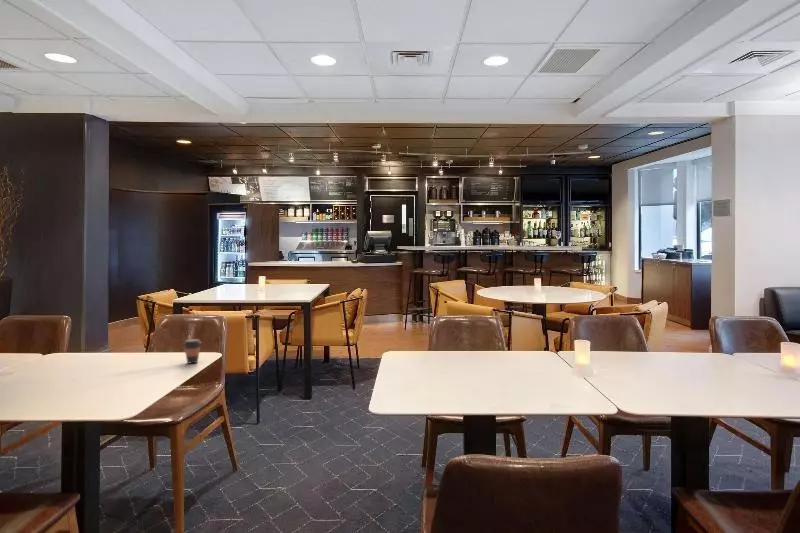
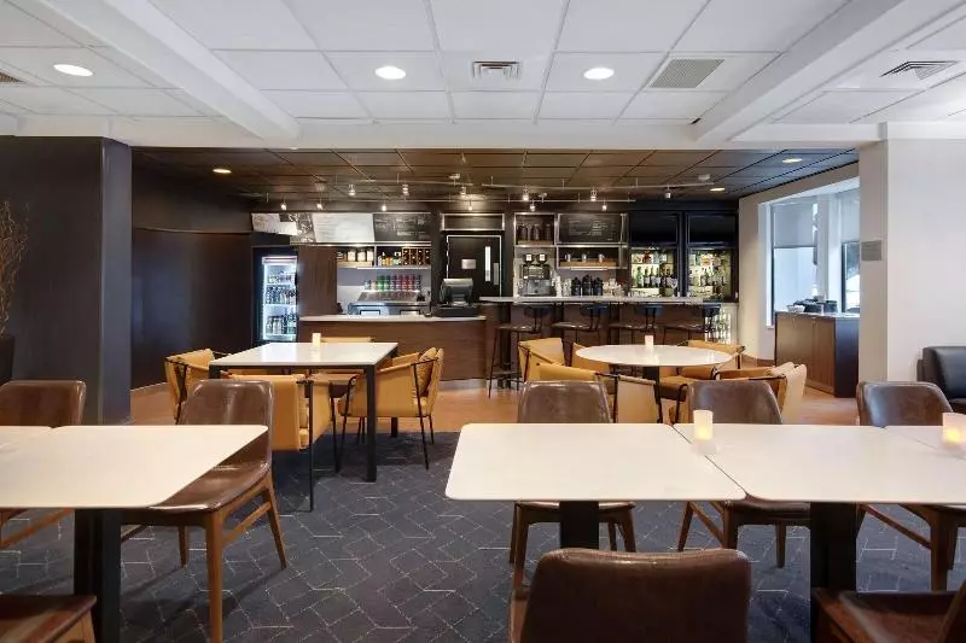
- coffee cup [182,338,203,364]
